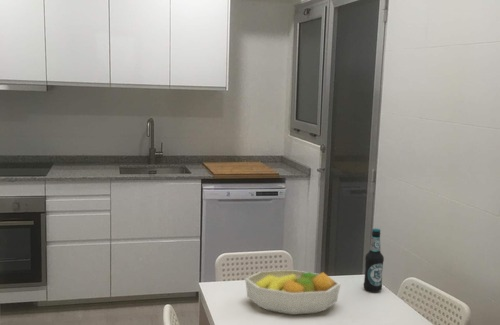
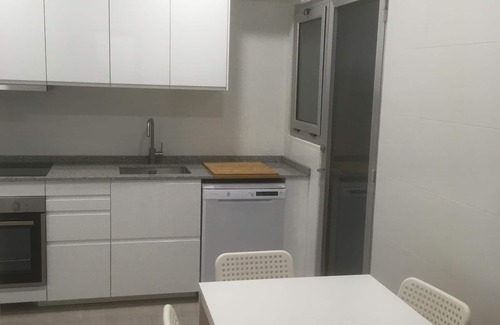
- bottle [363,227,385,293]
- fruit bowl [244,269,341,316]
